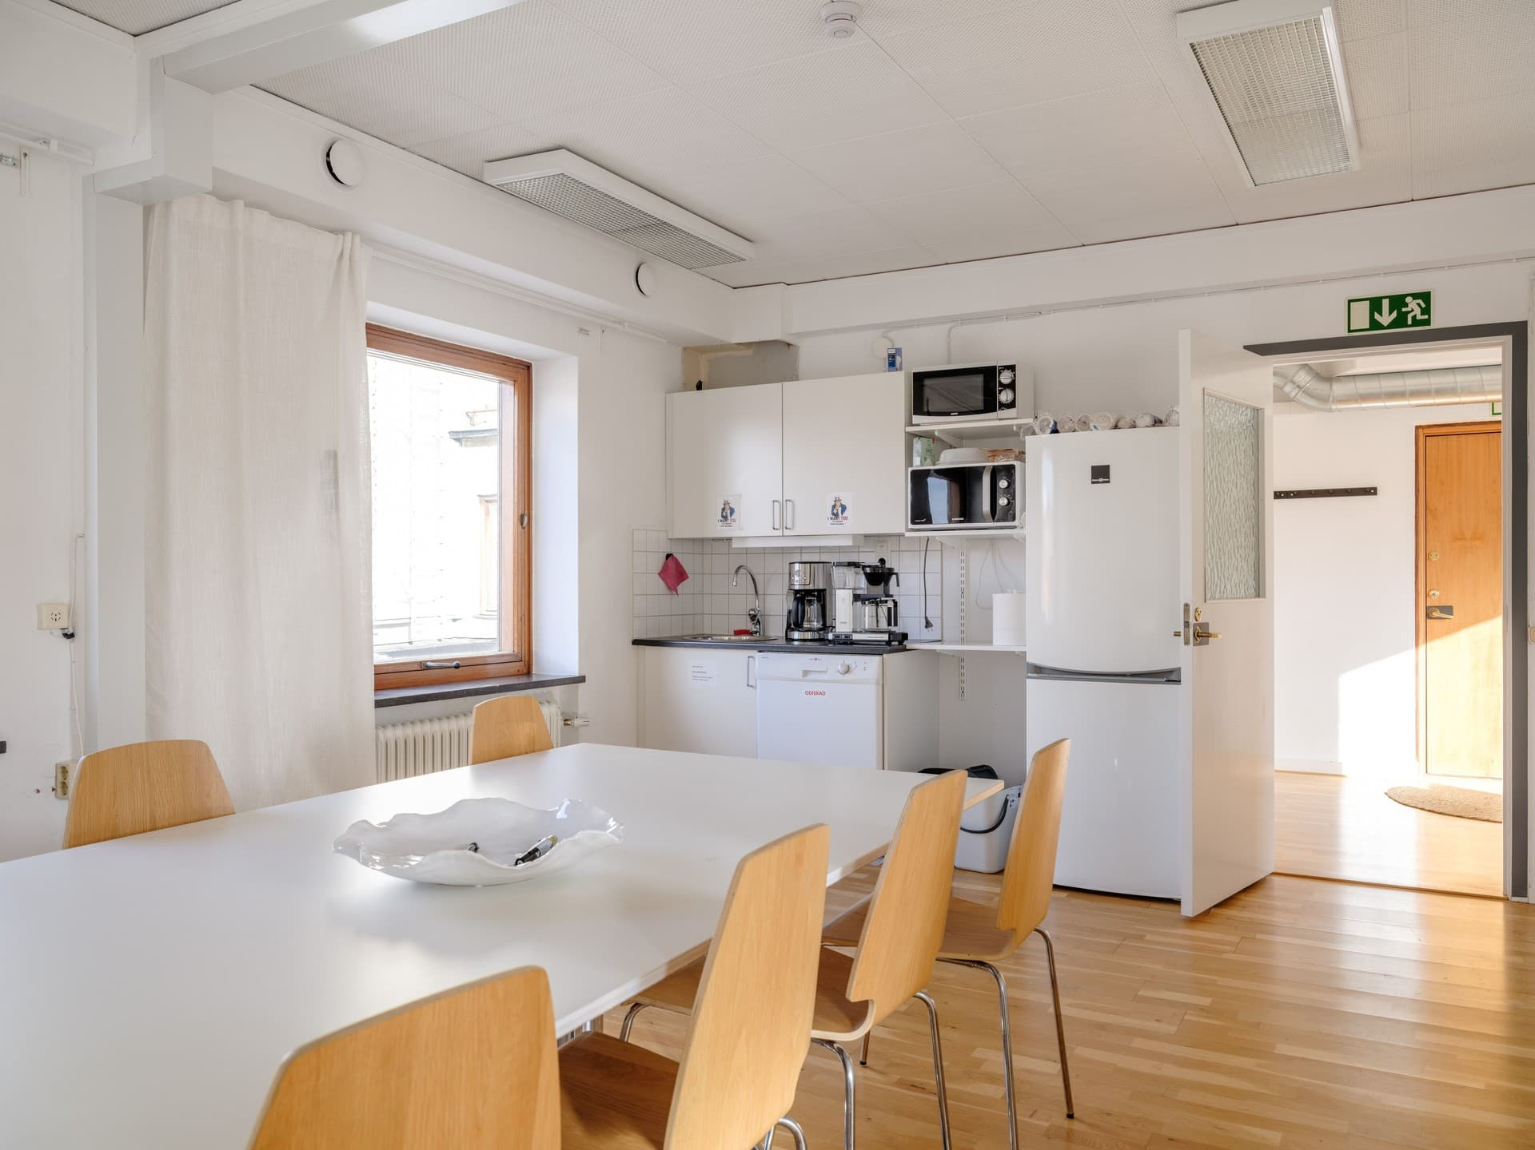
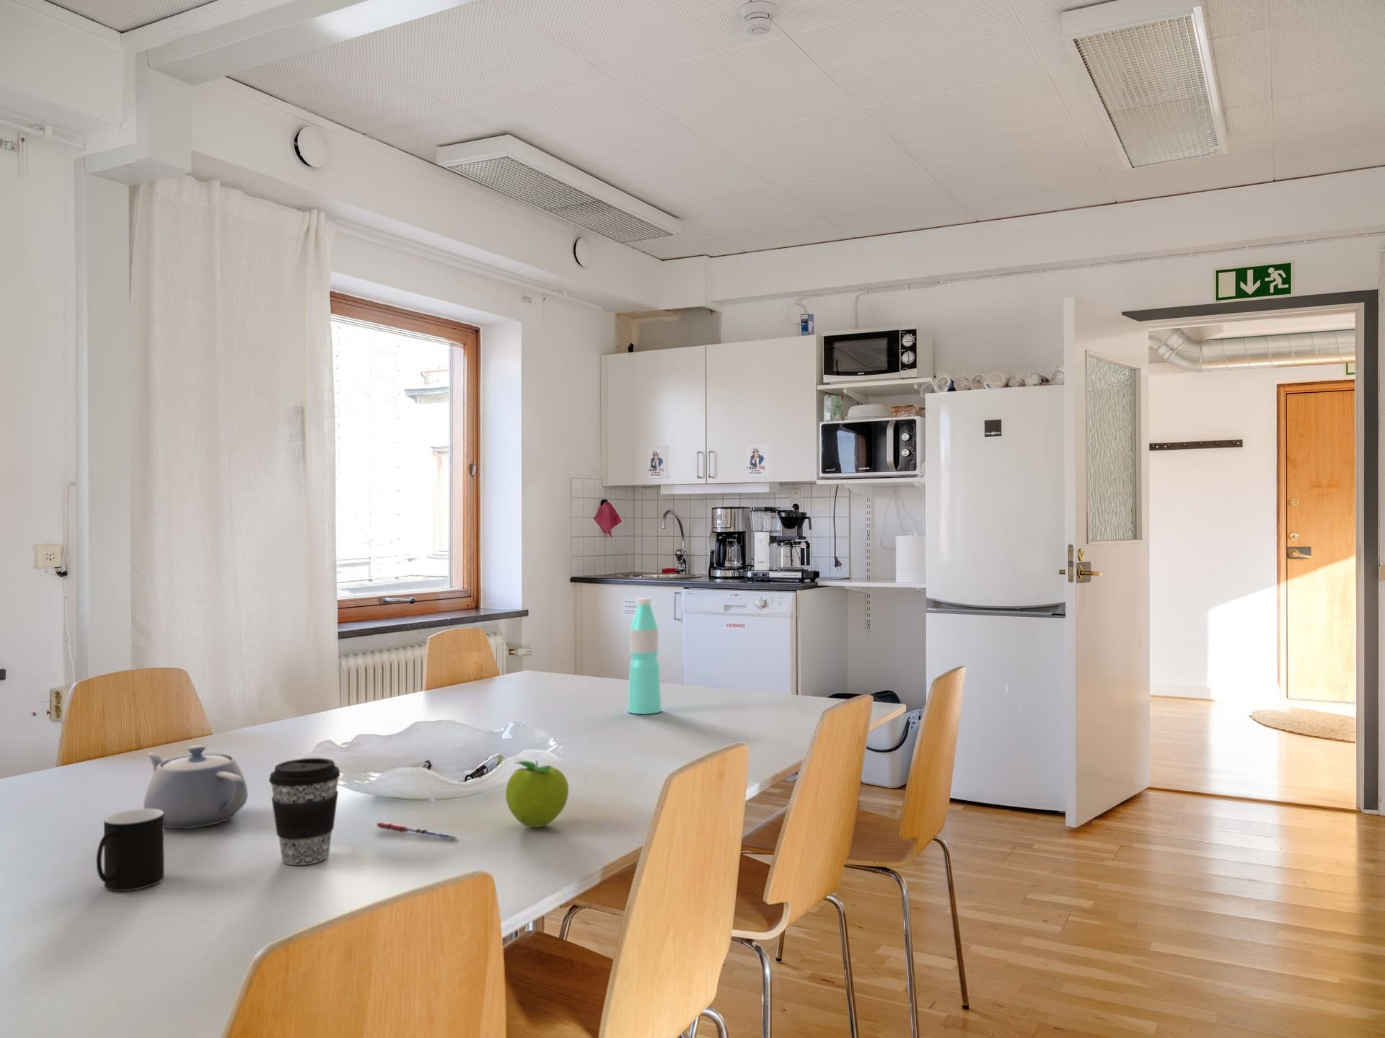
+ water bottle [627,596,662,715]
+ fruit [505,760,569,829]
+ pen [375,822,458,841]
+ teapot [143,745,249,829]
+ coffee cup [268,758,341,866]
+ cup [96,808,165,892]
